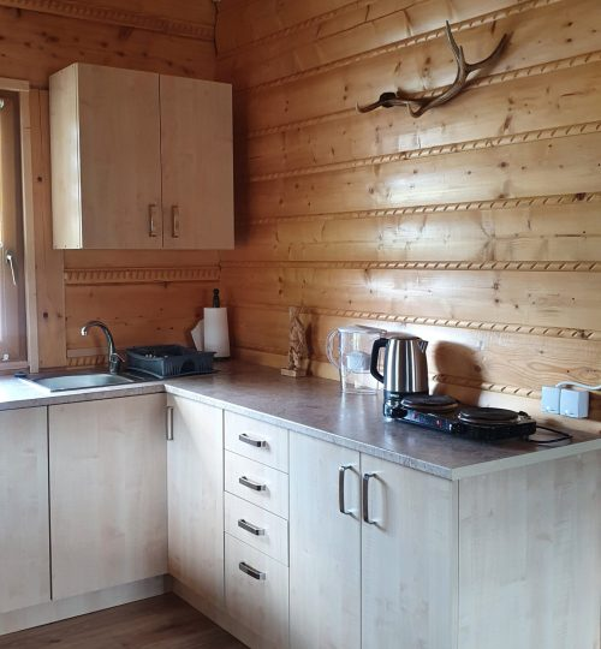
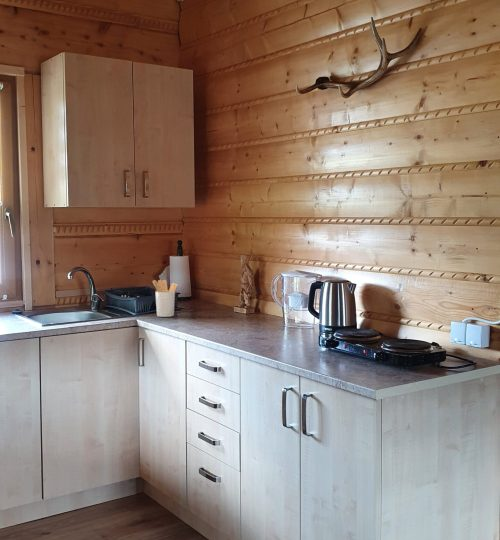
+ utensil holder [151,279,178,318]
